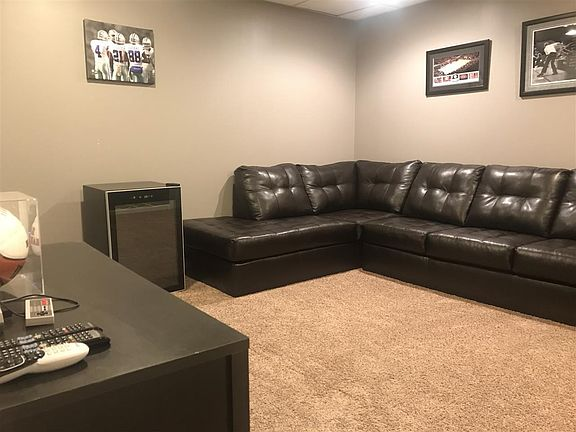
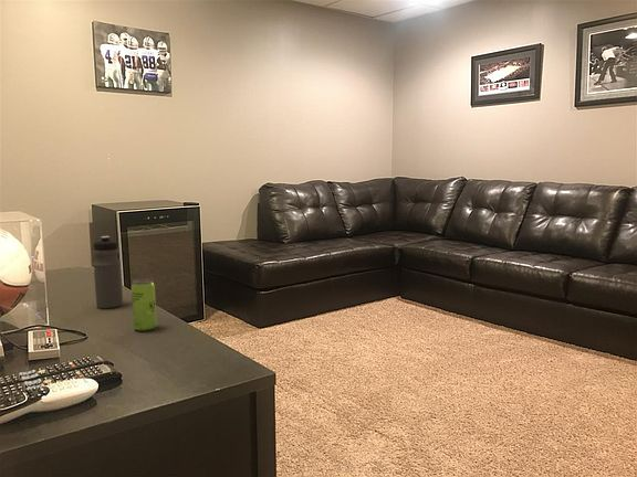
+ water bottle [93,235,124,309]
+ beverage can [130,277,158,332]
